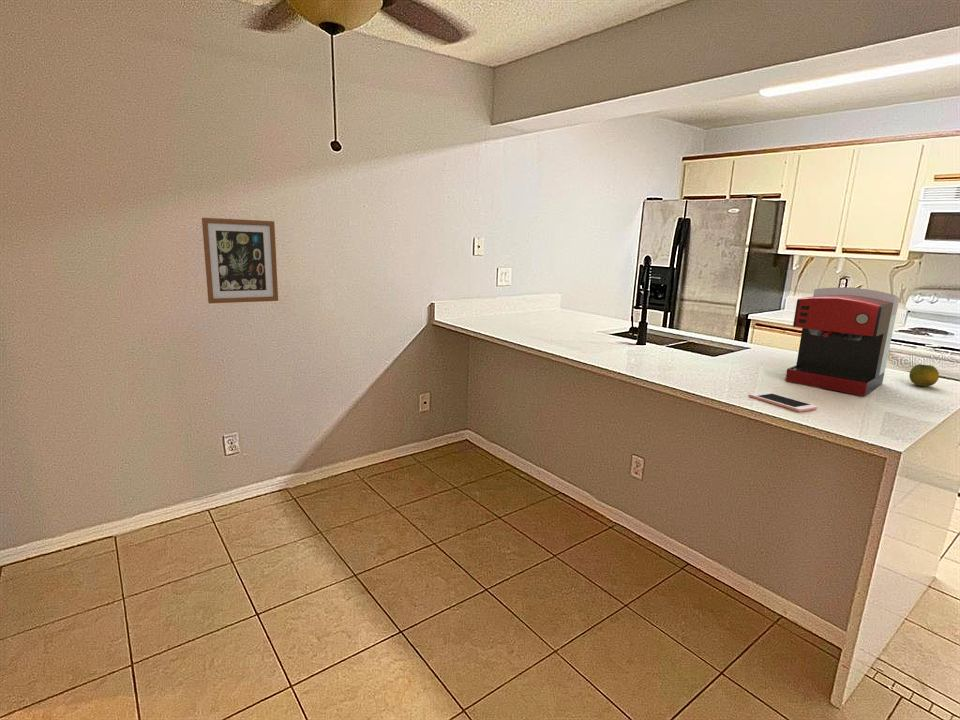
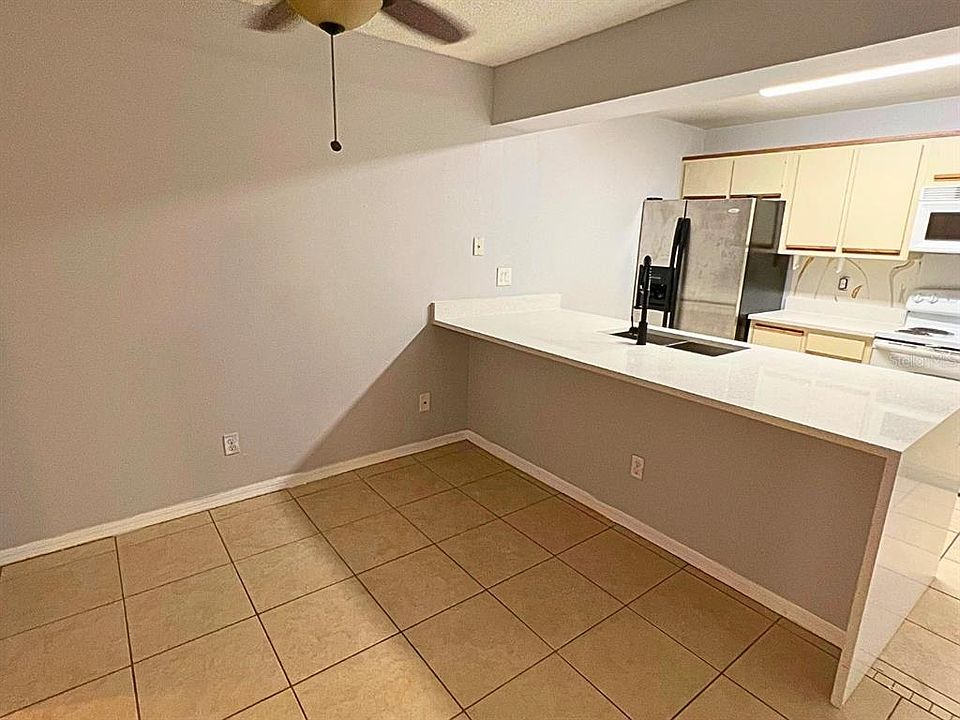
- cell phone [748,391,818,413]
- wall art [201,217,279,304]
- fruit [908,363,940,387]
- coffee maker [784,286,900,397]
